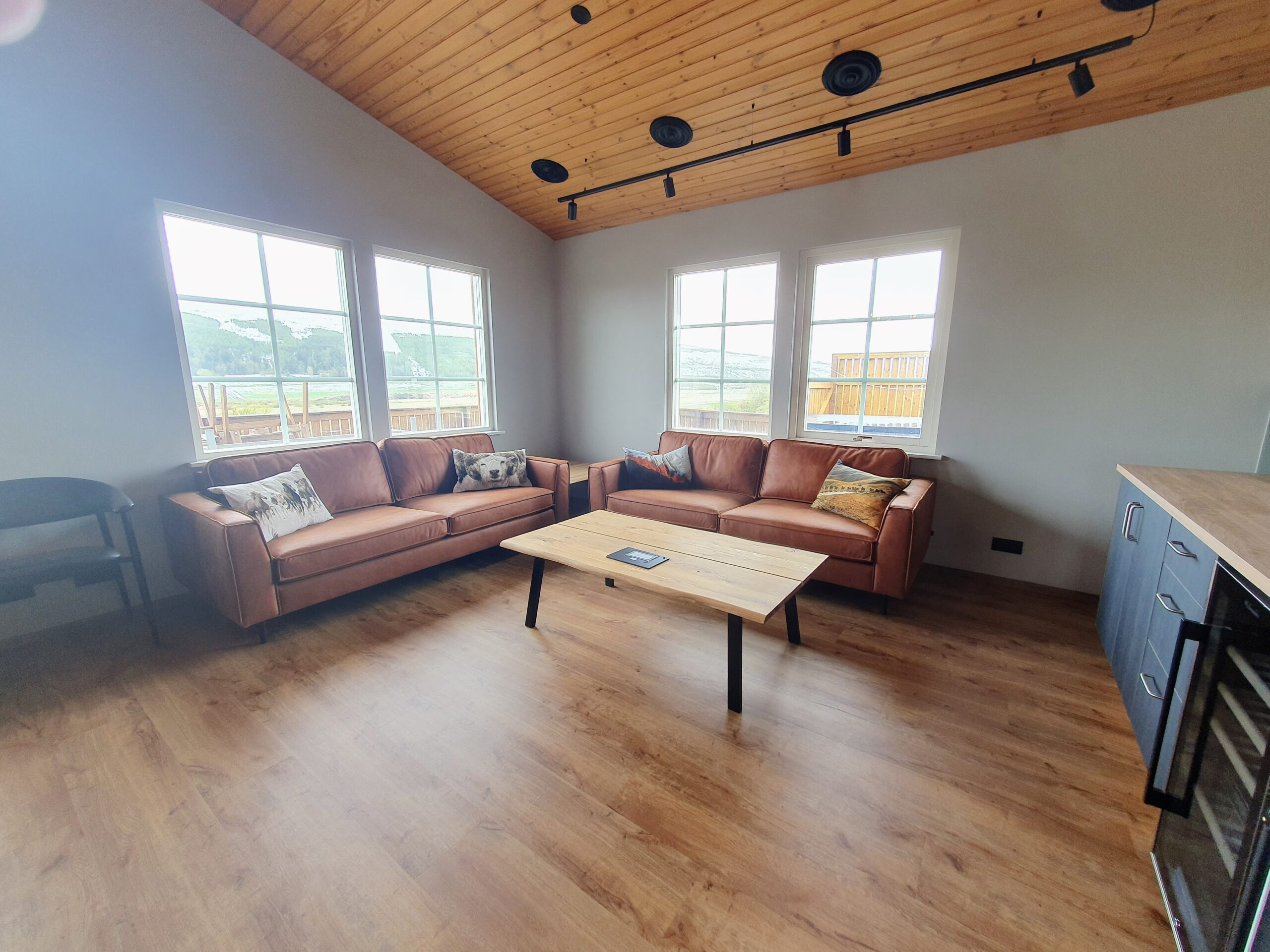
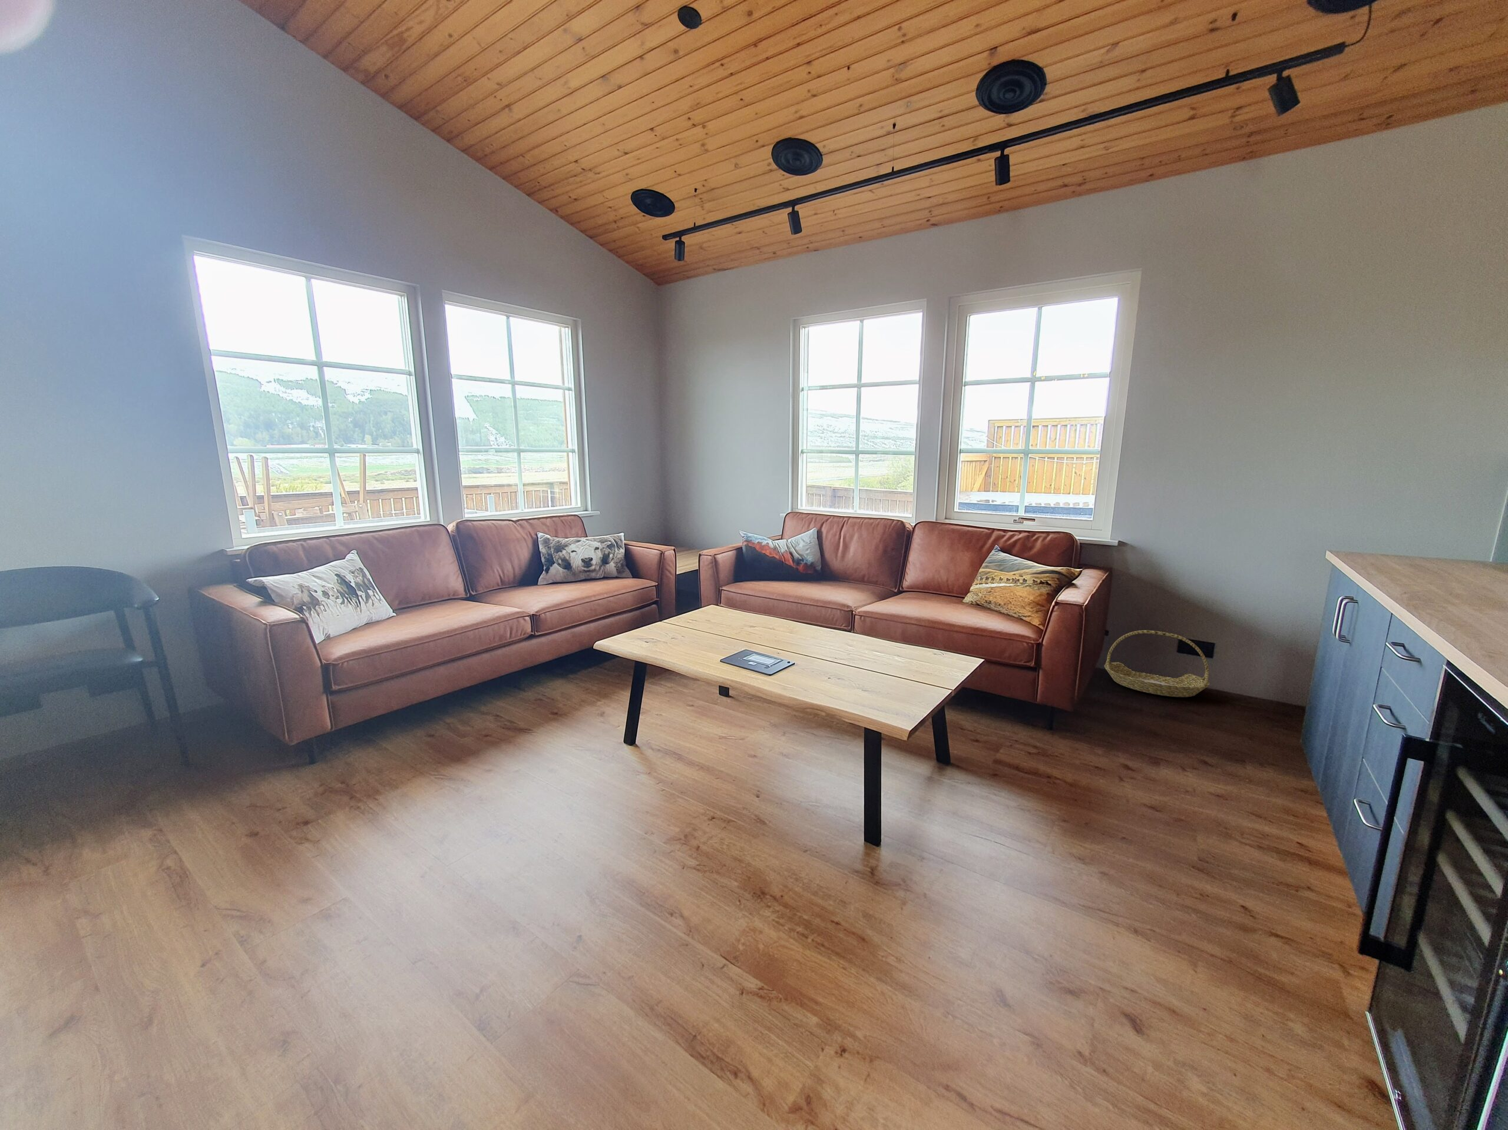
+ basket [1104,630,1210,698]
